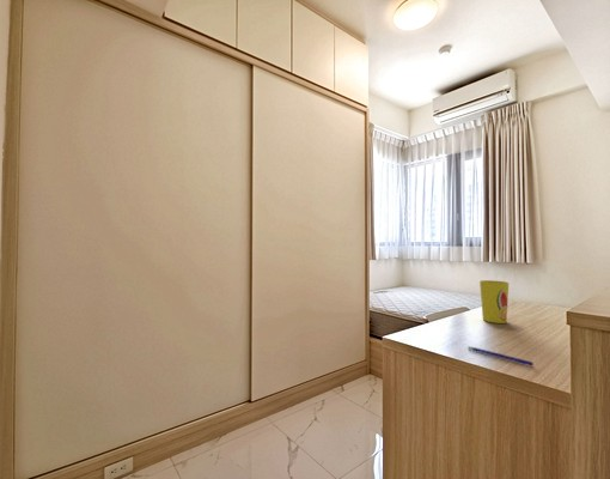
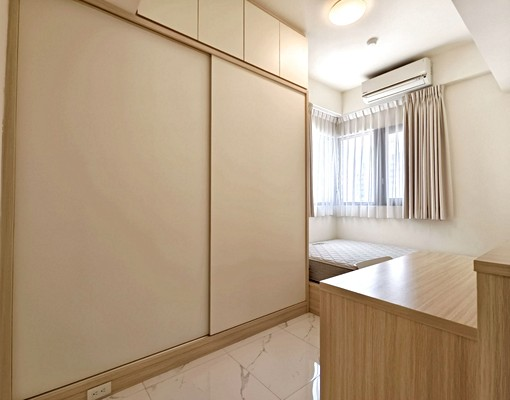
- pen [466,345,535,366]
- cup [478,279,511,325]
